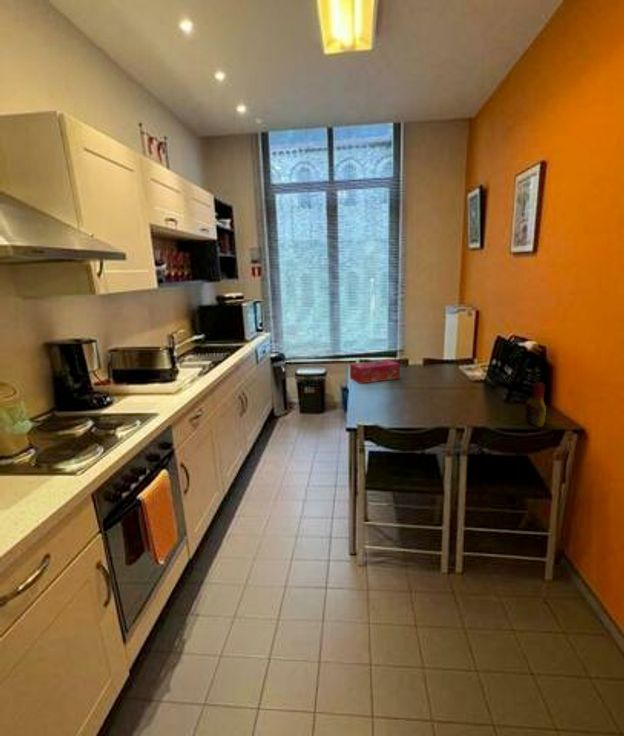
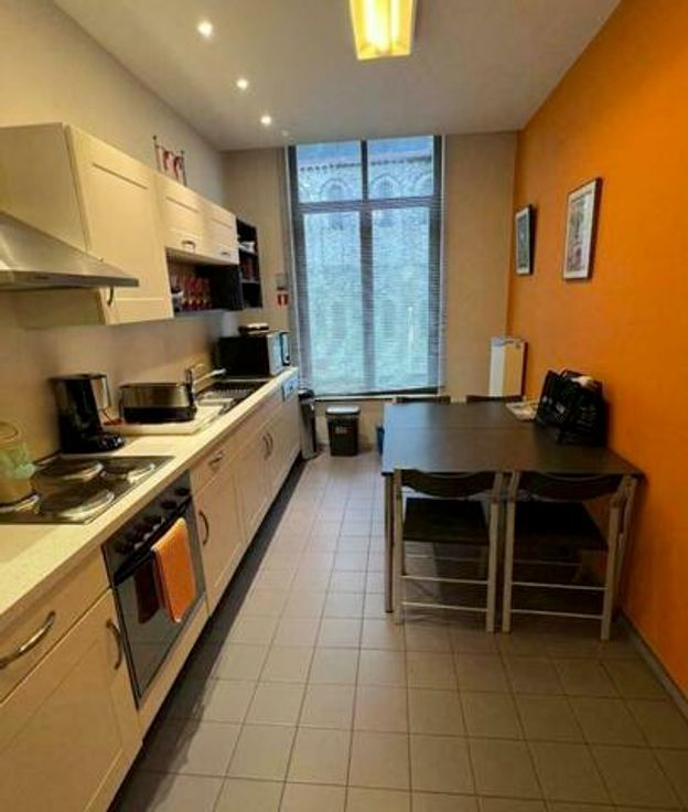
- tissue box [349,359,401,385]
- bottle [524,381,547,428]
